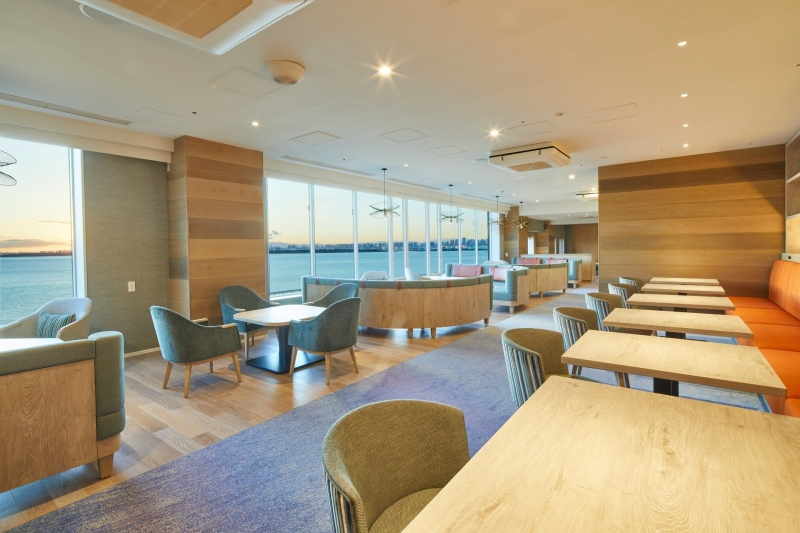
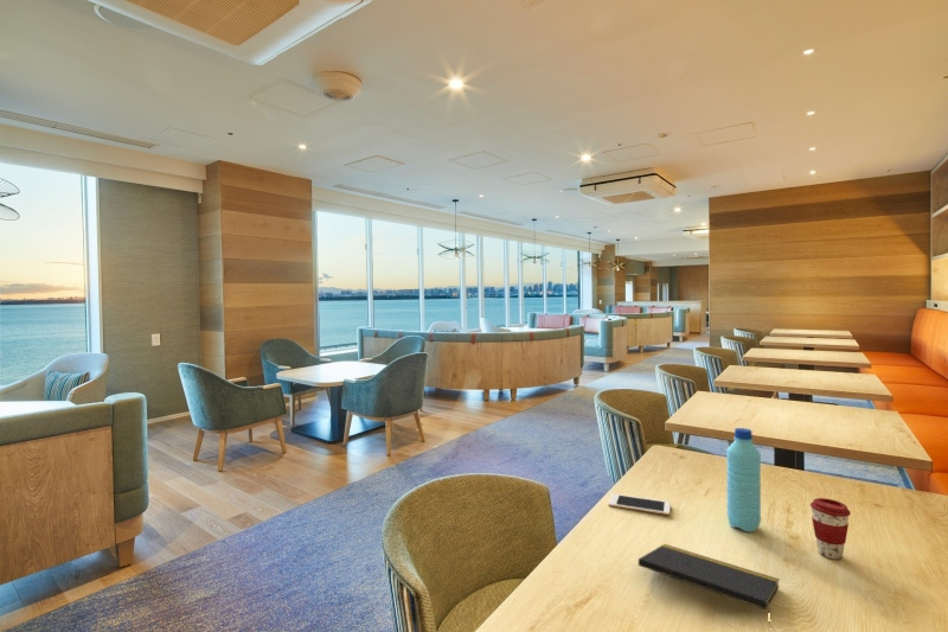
+ cell phone [607,493,672,516]
+ notepad [638,543,781,627]
+ coffee cup [809,497,852,560]
+ water bottle [725,427,762,532]
